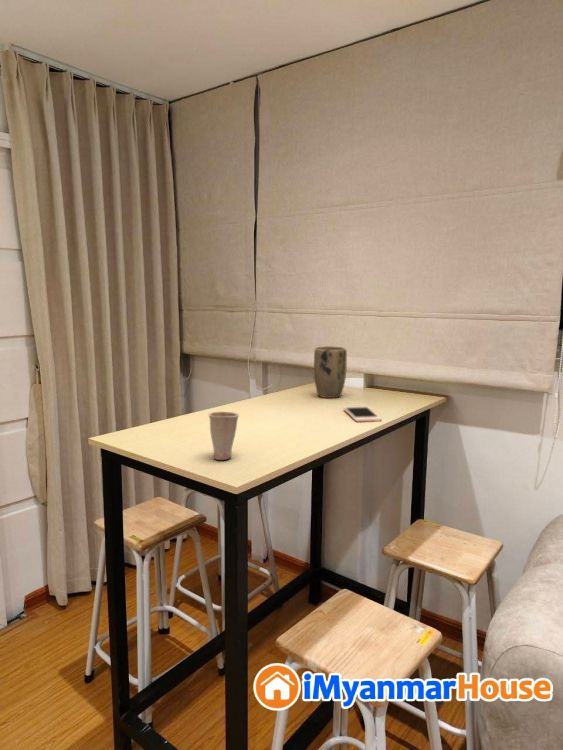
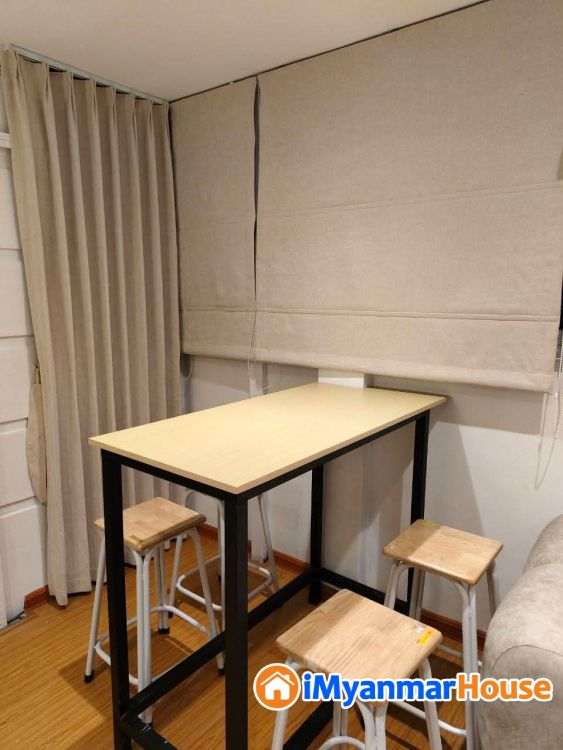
- cup [207,410,240,461]
- cell phone [342,405,382,423]
- plant pot [313,345,348,399]
